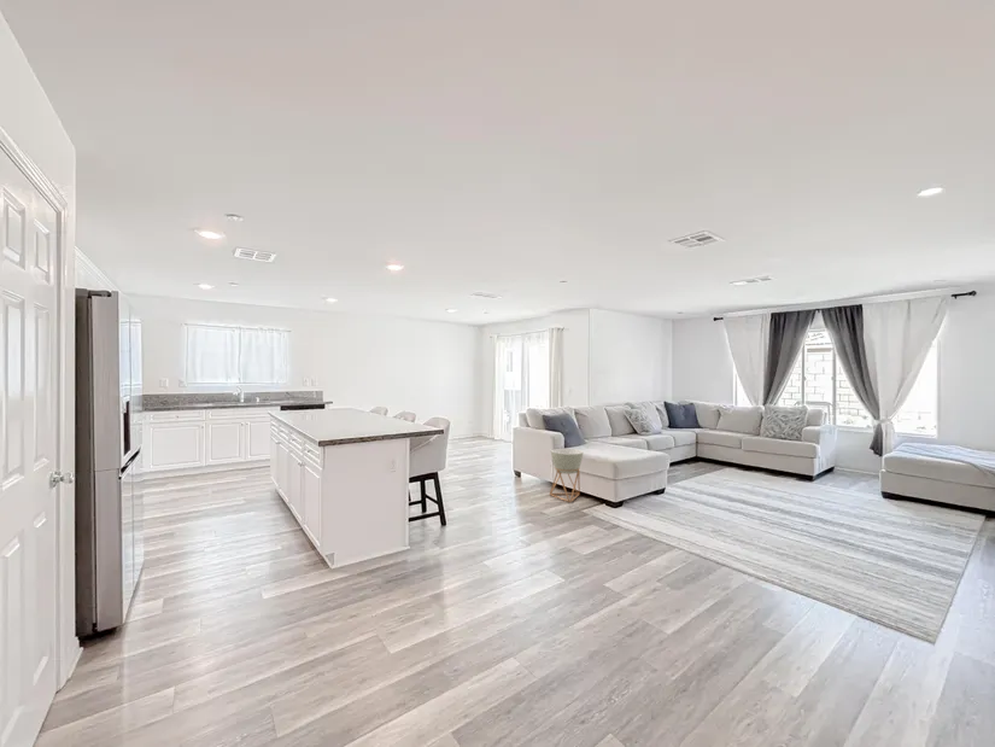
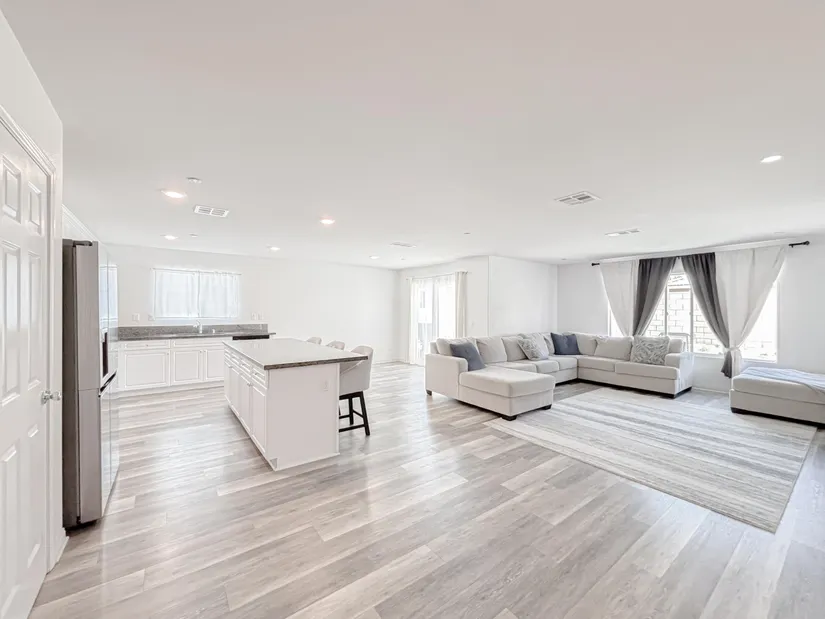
- planter [549,448,584,503]
